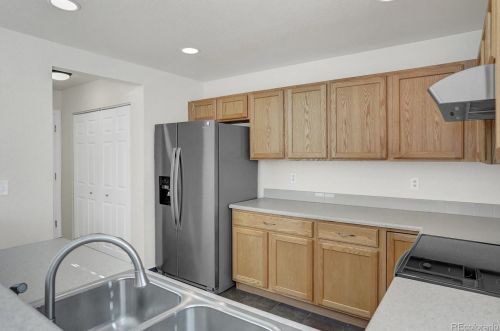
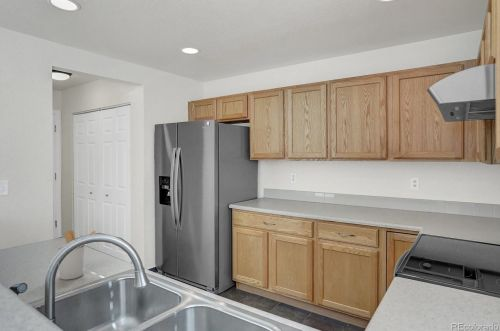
+ utensil holder [56,229,96,281]
